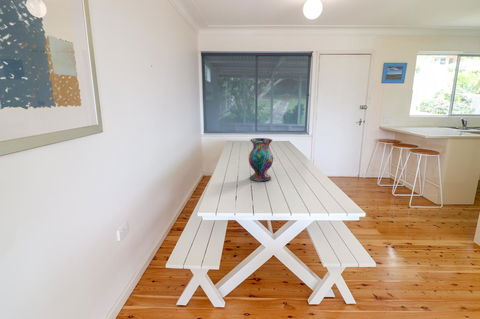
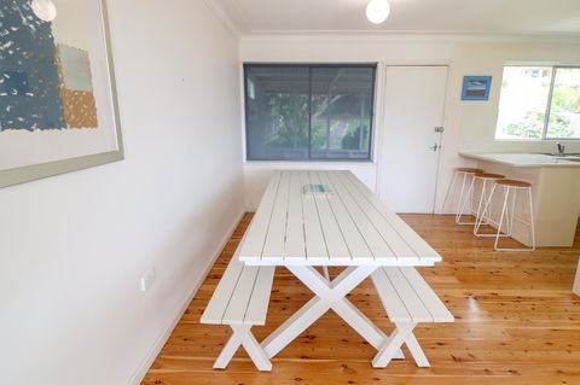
- vase [248,137,274,182]
